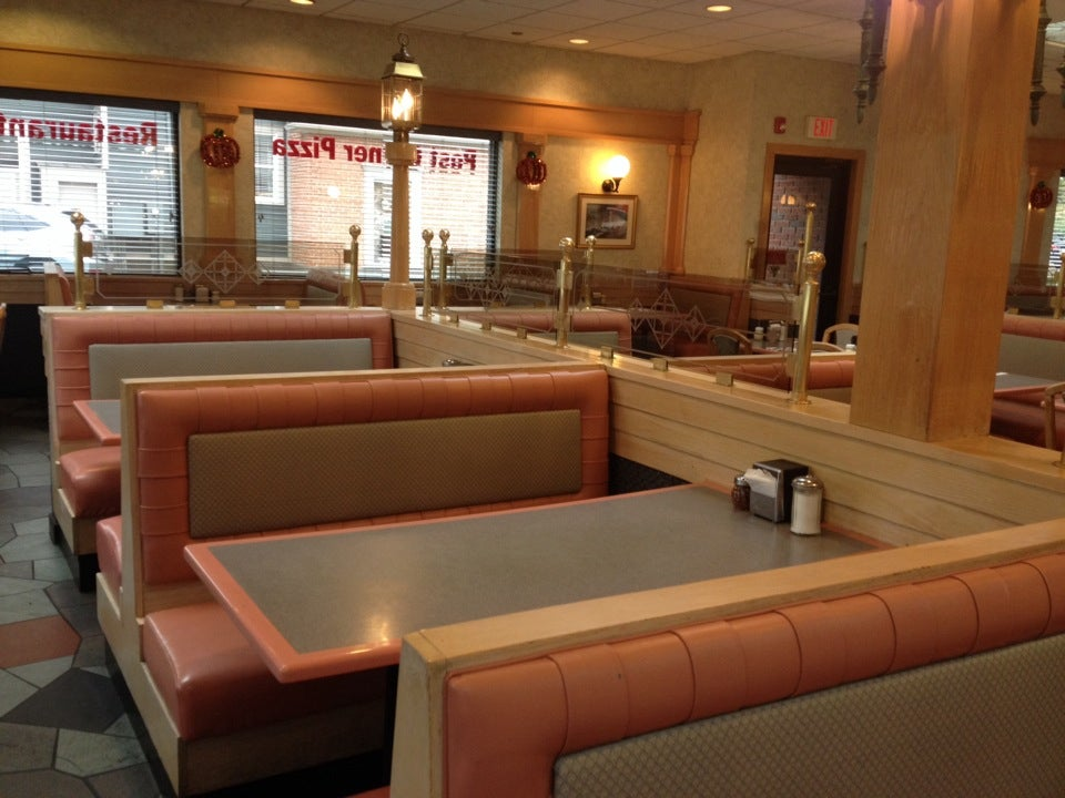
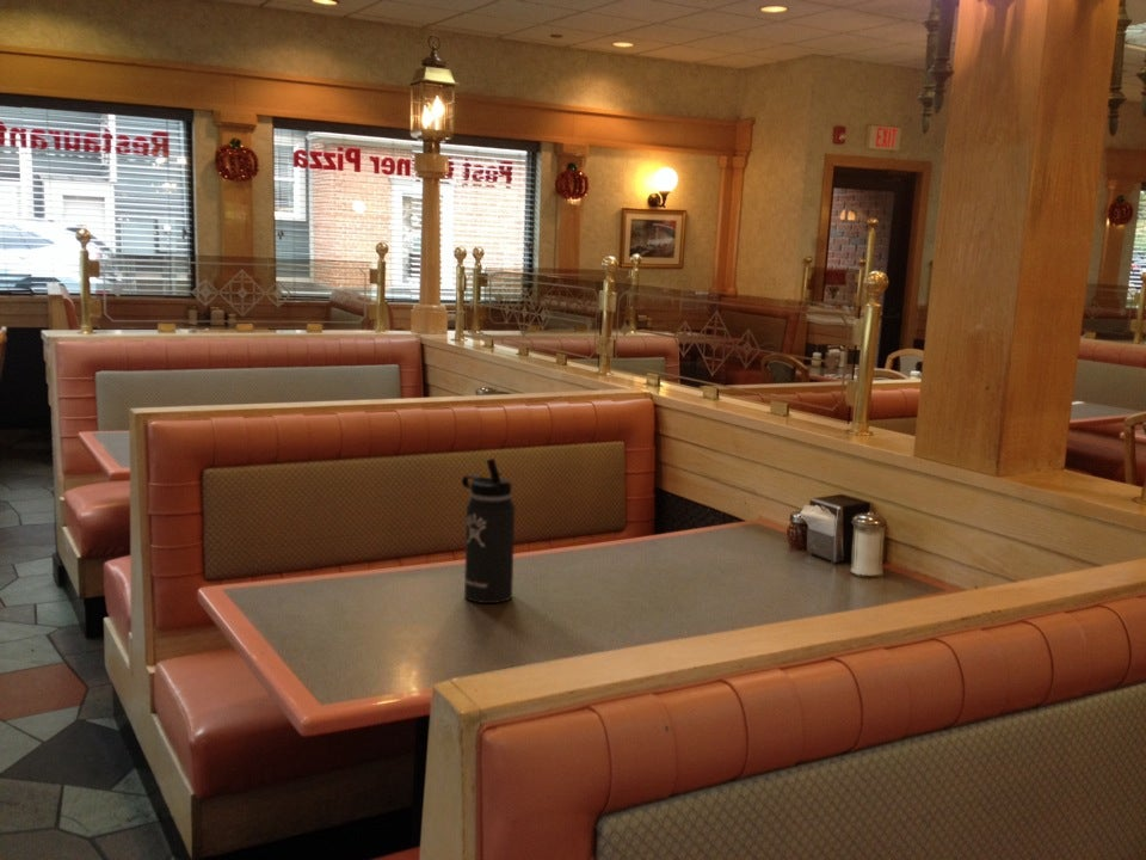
+ thermos bottle [461,457,516,604]
